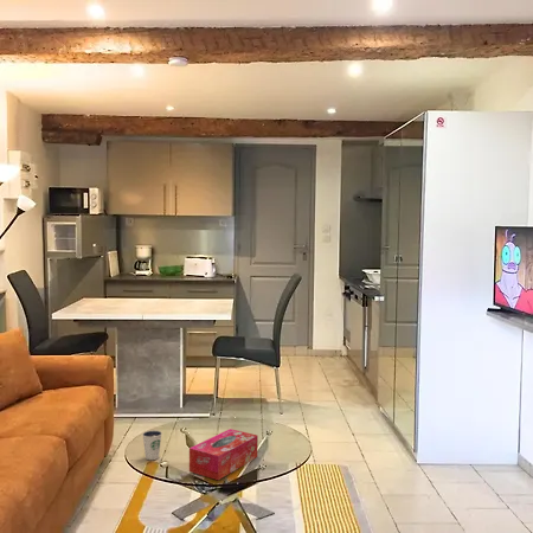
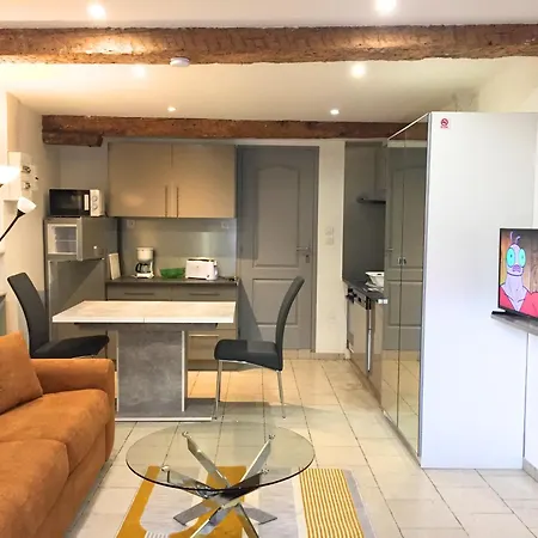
- tissue box [188,428,259,481]
- dixie cup [141,429,163,461]
